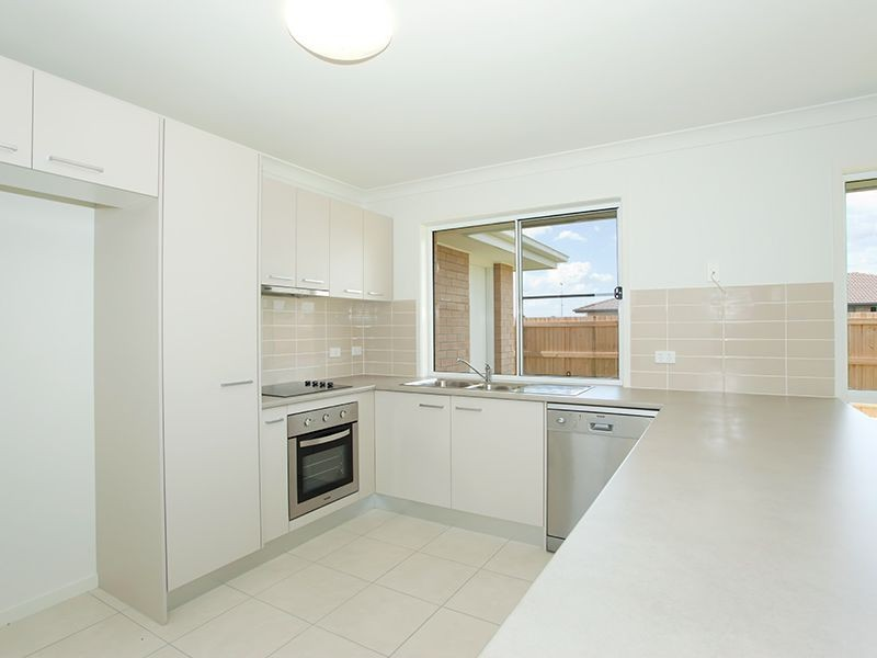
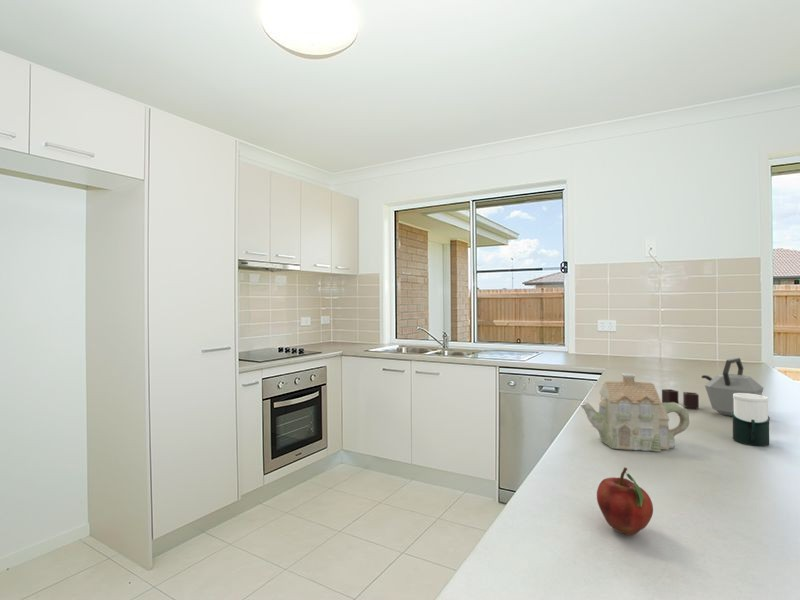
+ cup [732,393,771,447]
+ fruit [596,466,654,536]
+ kettle [661,357,764,417]
+ teapot [579,372,690,453]
